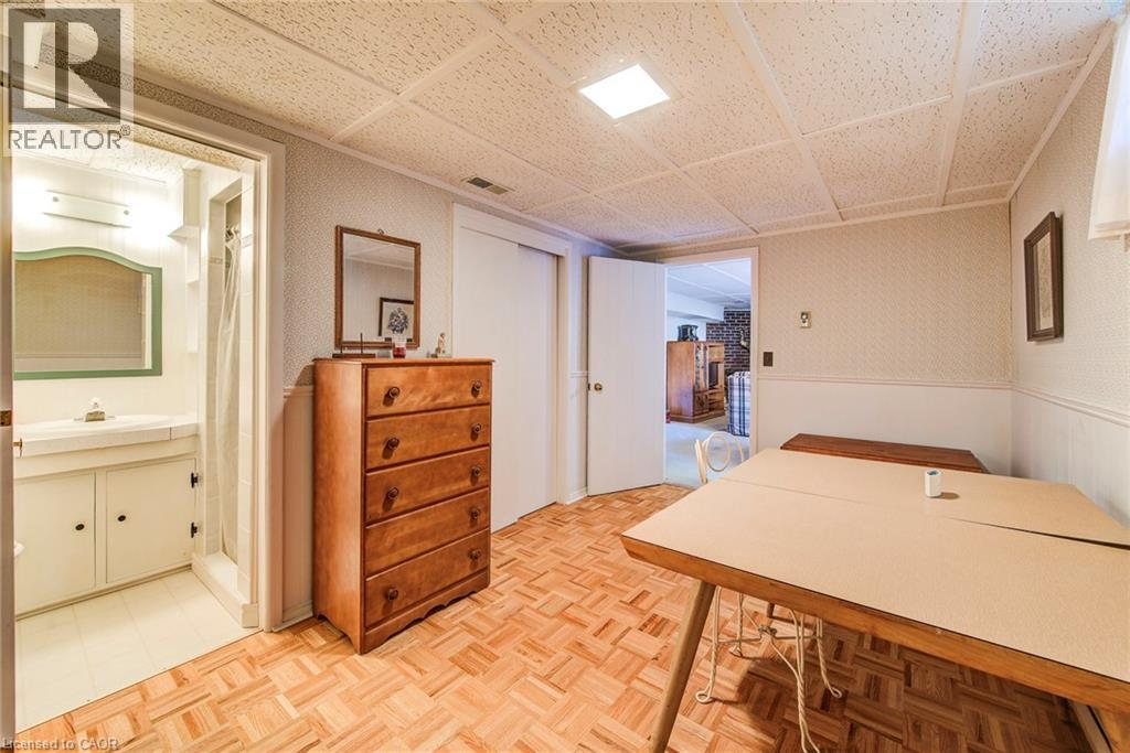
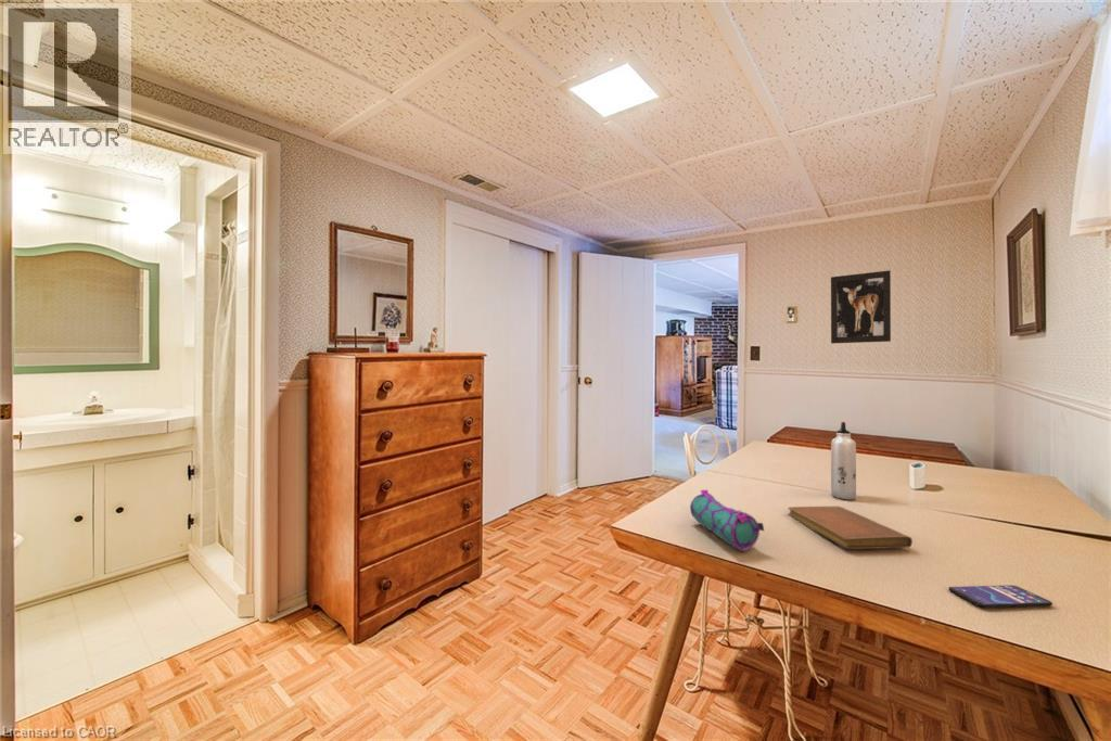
+ pencil case [689,488,765,552]
+ water bottle [830,421,857,500]
+ wall art [830,269,892,345]
+ notebook [787,506,914,550]
+ smartphone [948,584,1053,609]
